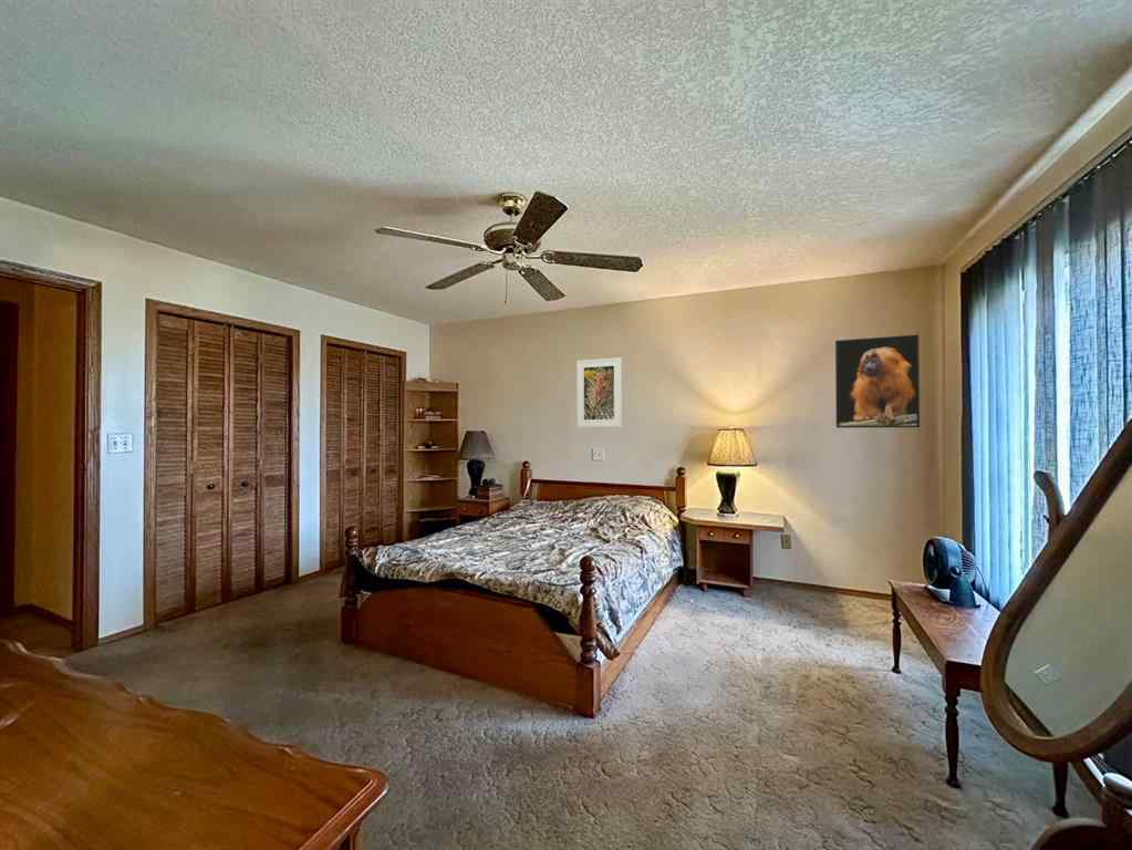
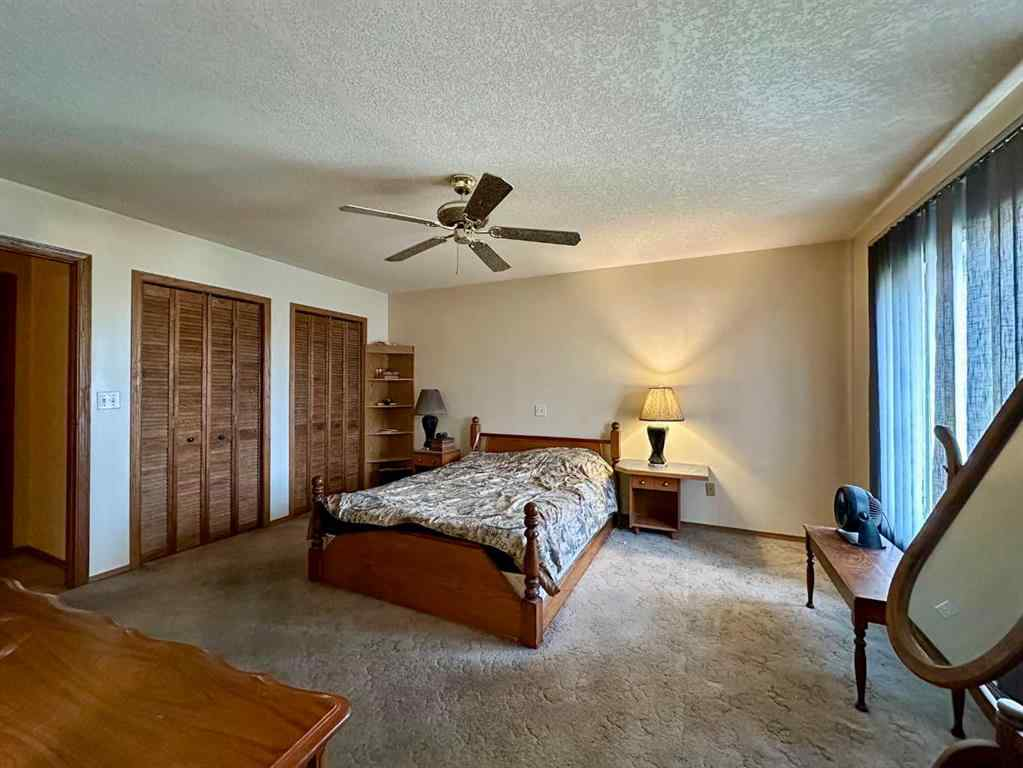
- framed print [834,334,921,428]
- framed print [575,356,623,428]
